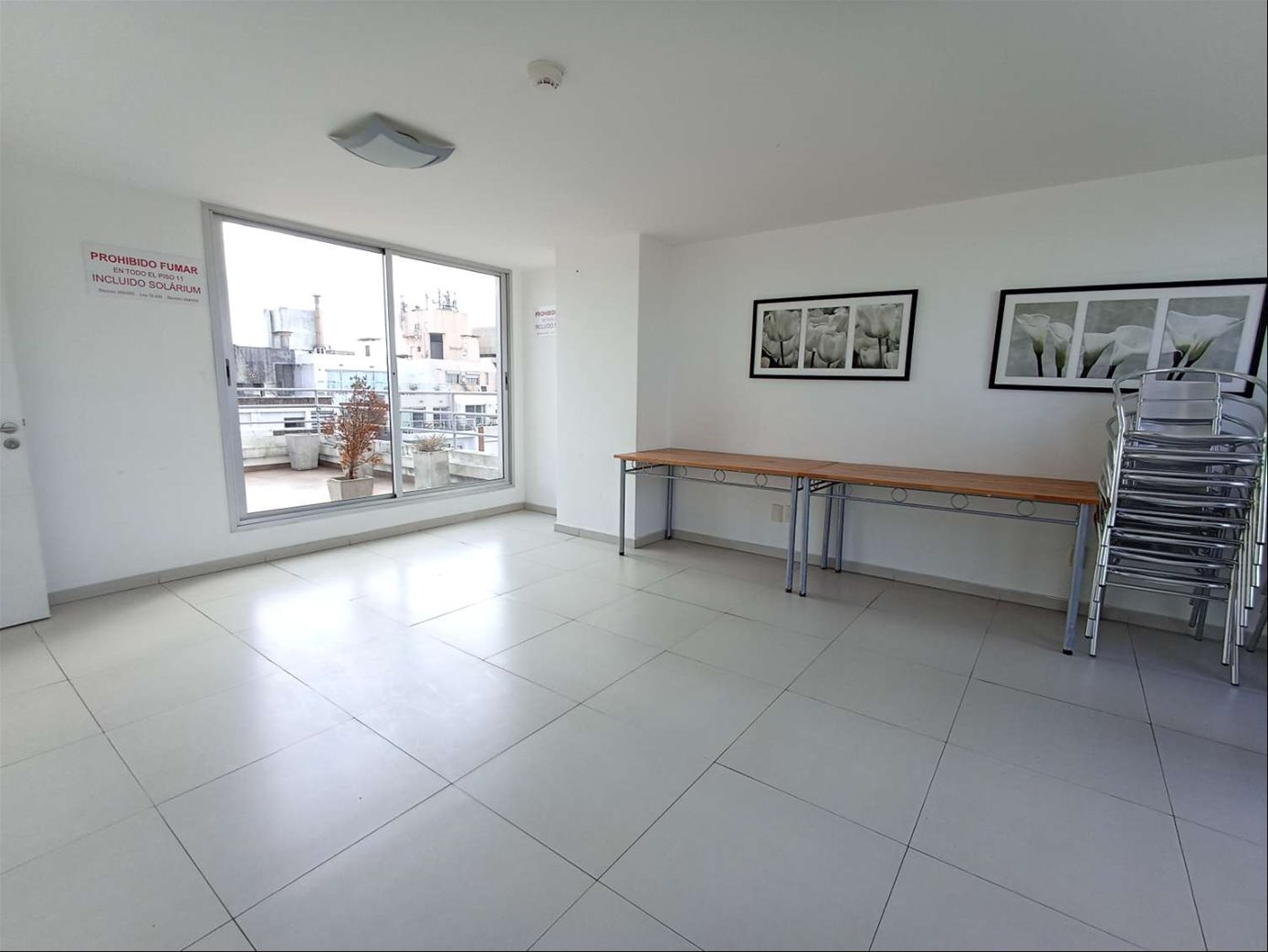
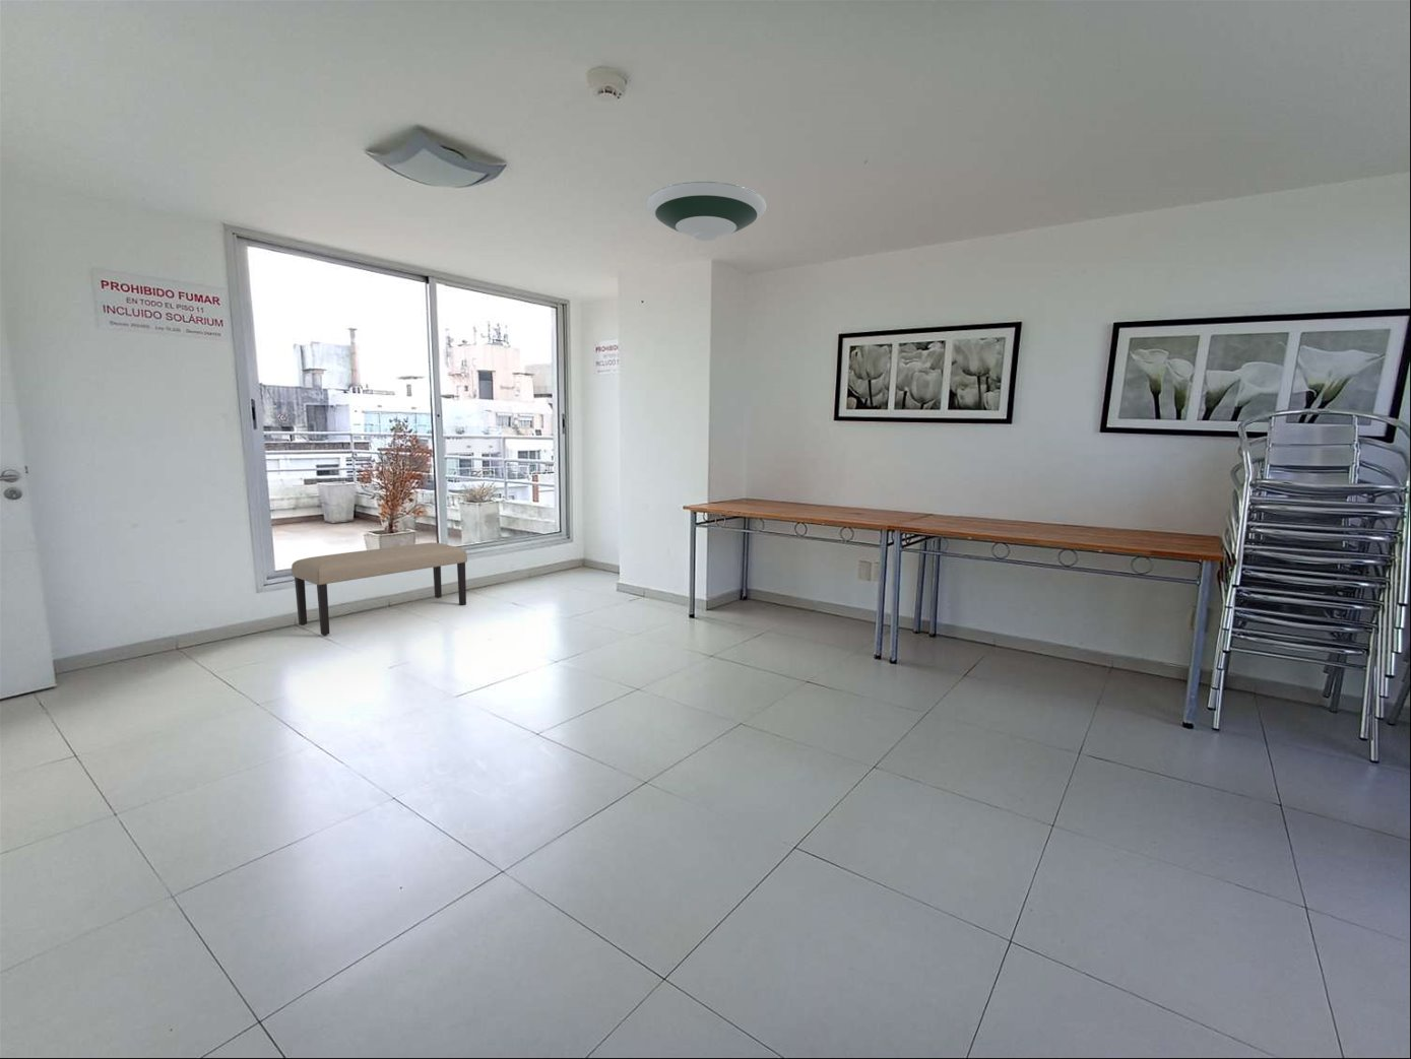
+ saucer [645,180,767,241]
+ bench [290,541,468,636]
